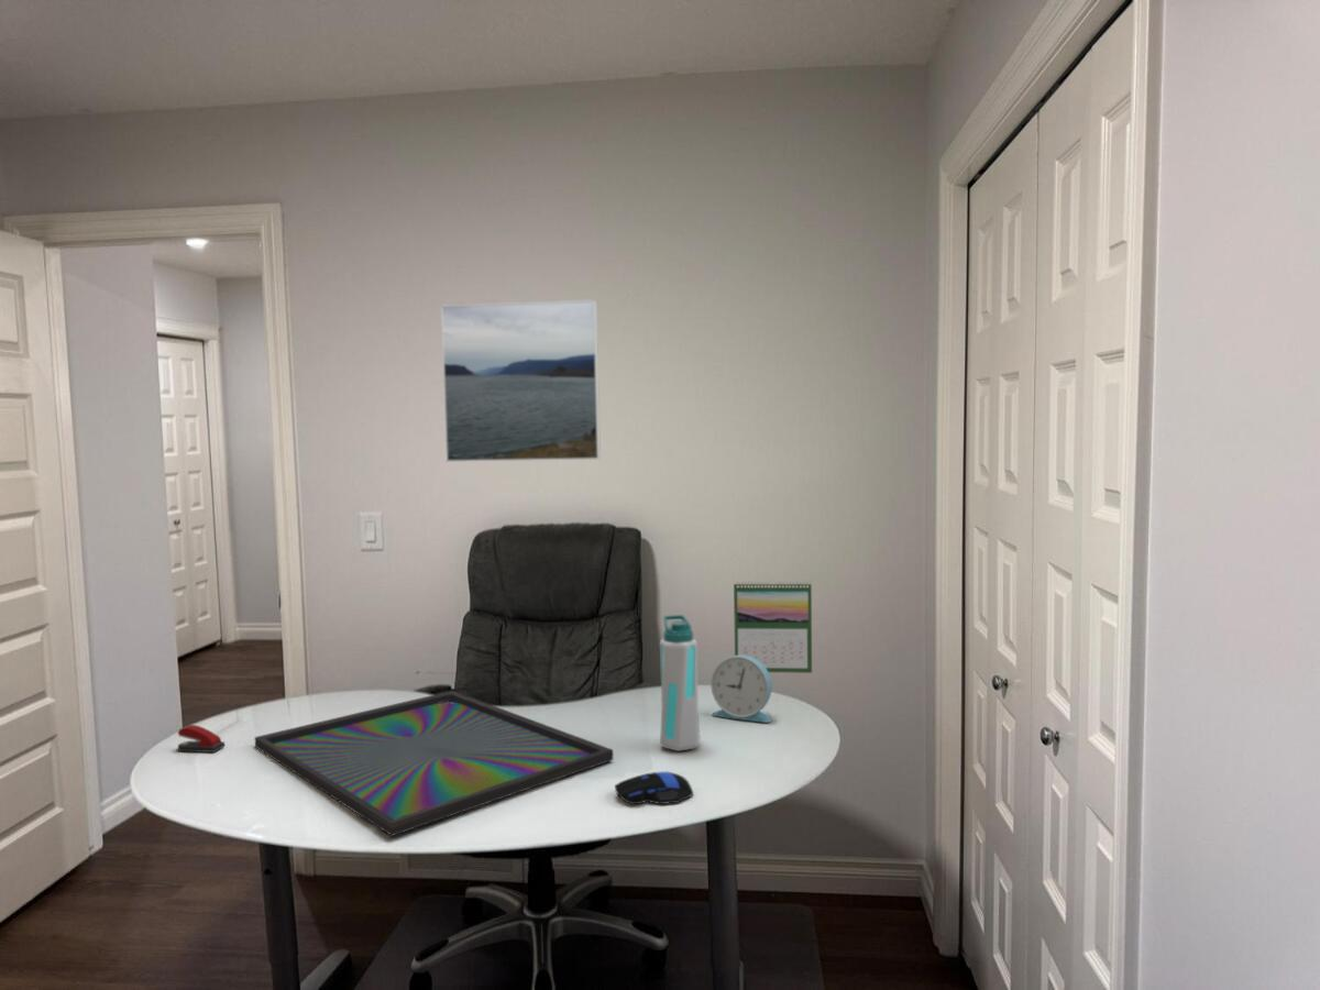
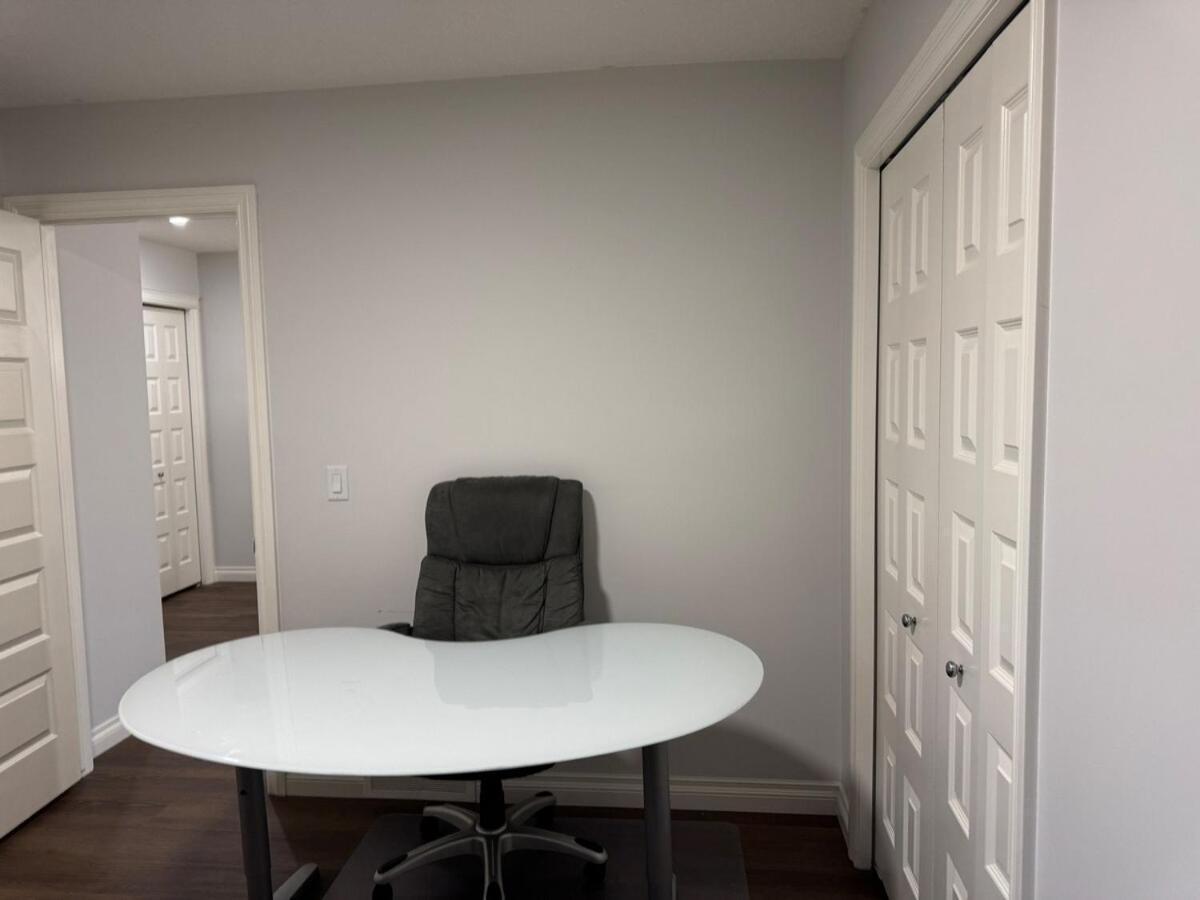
- calendar [733,579,813,674]
- alarm clock [711,654,773,724]
- monitor [254,690,614,837]
- water bottle [659,614,702,752]
- stapler [177,724,226,754]
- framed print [440,298,602,463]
- computer mouse [614,770,694,805]
